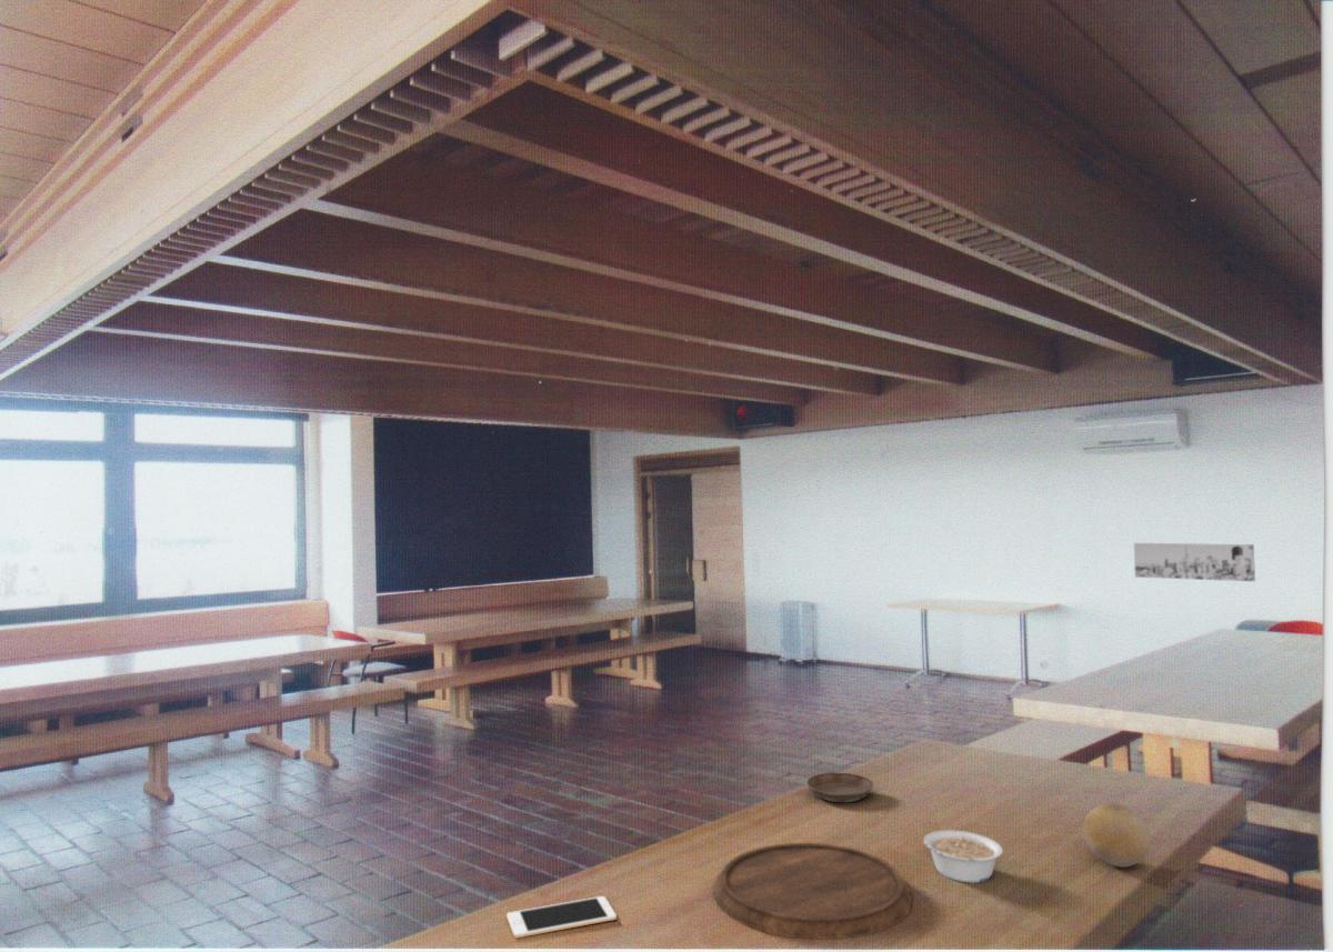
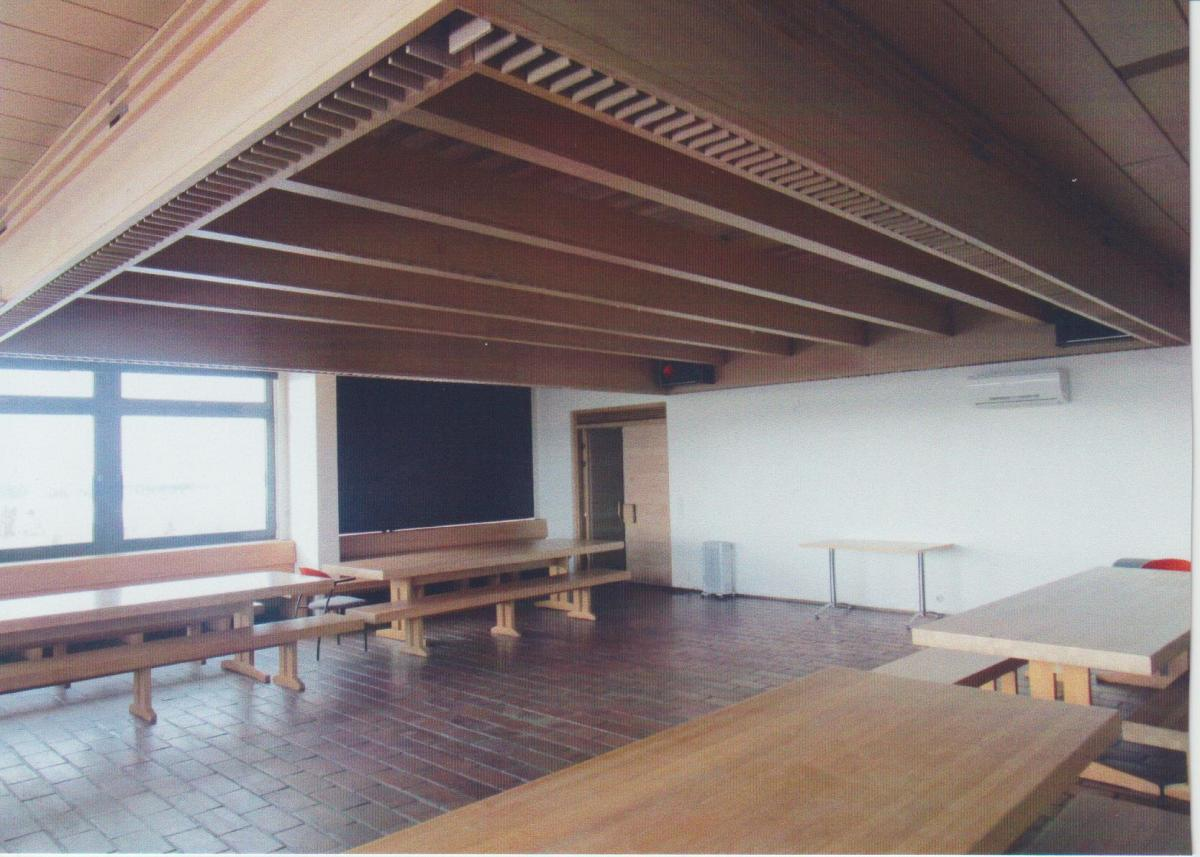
- cutting board [713,842,913,940]
- wall art [1133,542,1256,582]
- cell phone [505,895,618,940]
- saucer [805,772,875,803]
- legume [922,829,1004,884]
- fruit [1082,802,1153,869]
